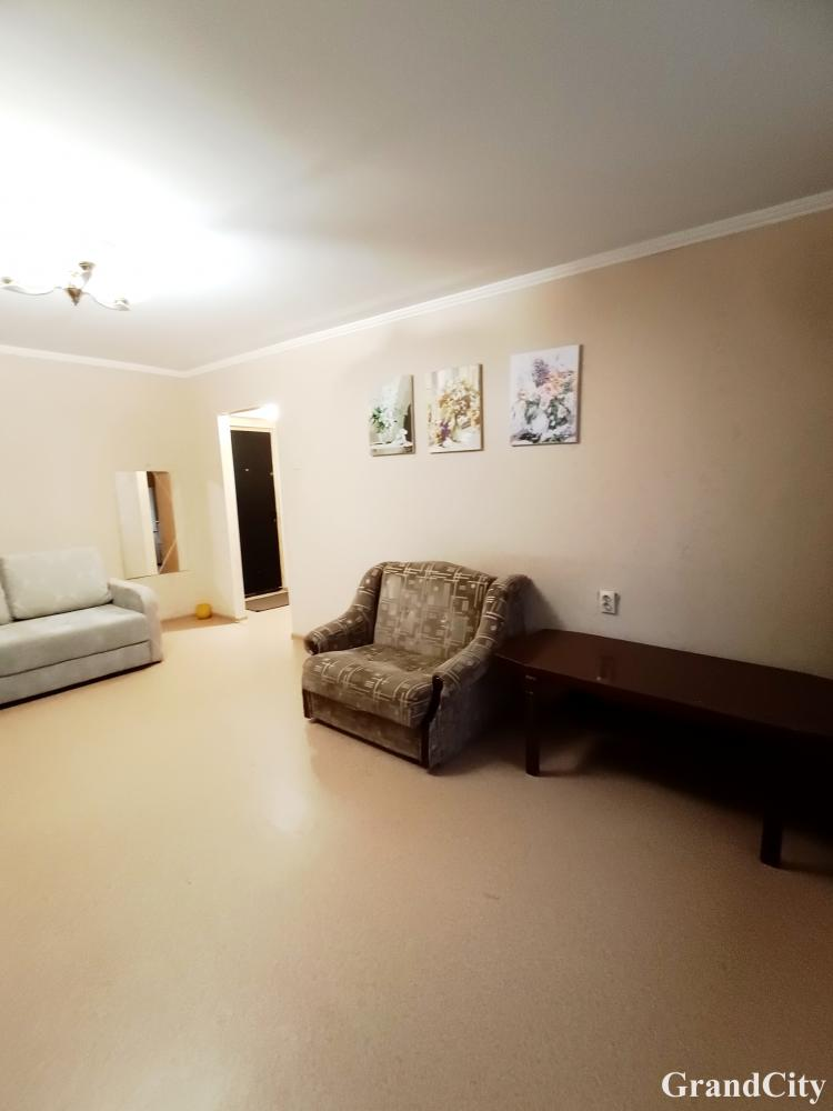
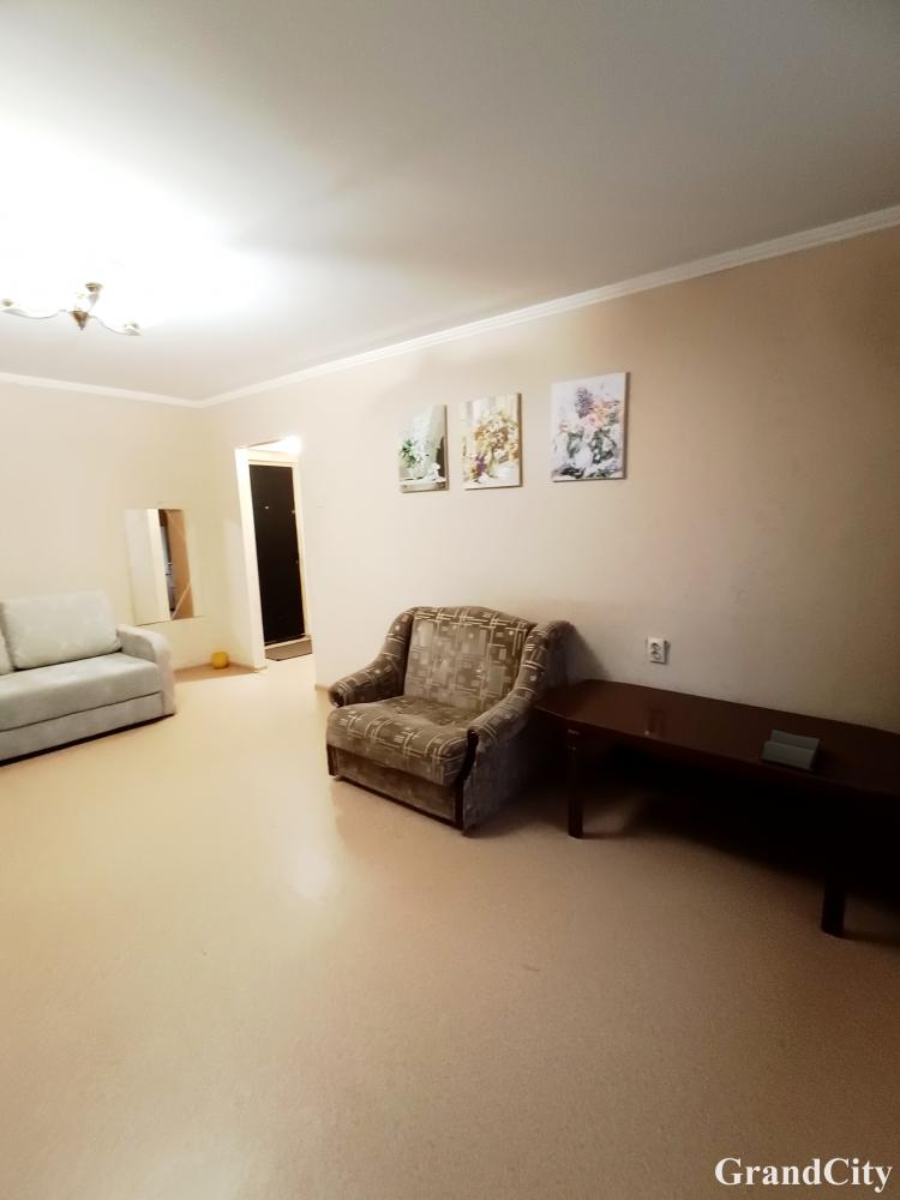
+ hardback book [758,728,823,774]
